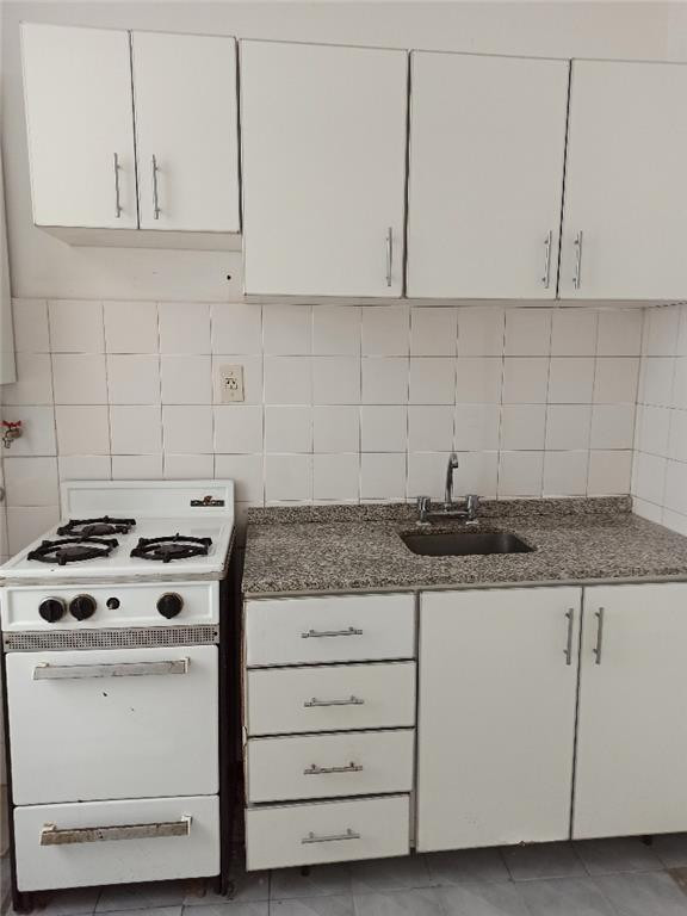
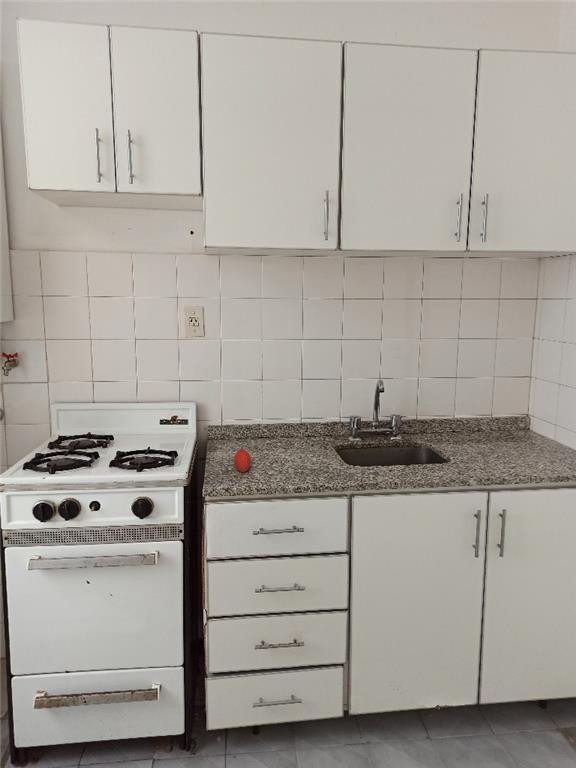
+ apple [233,446,252,473]
